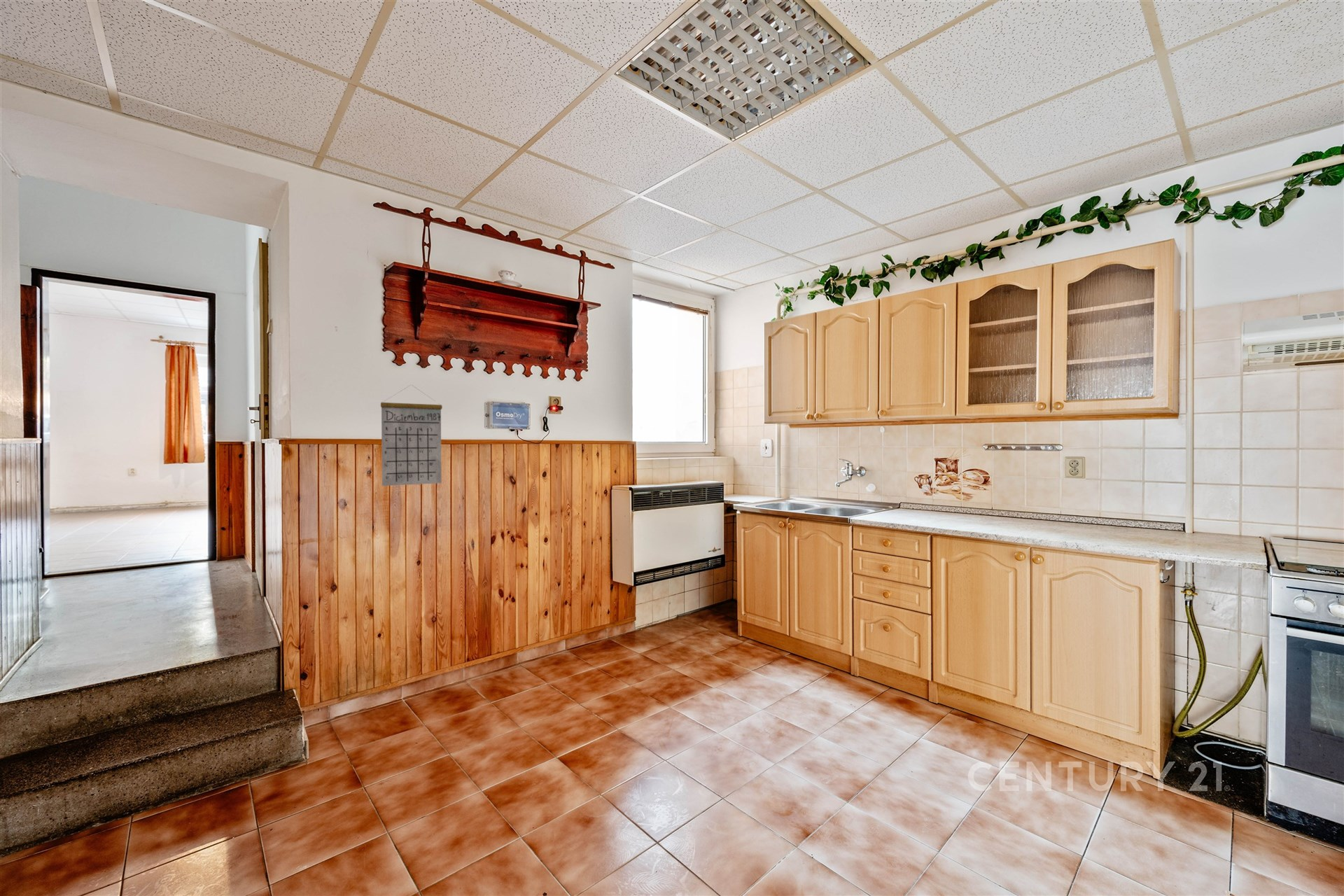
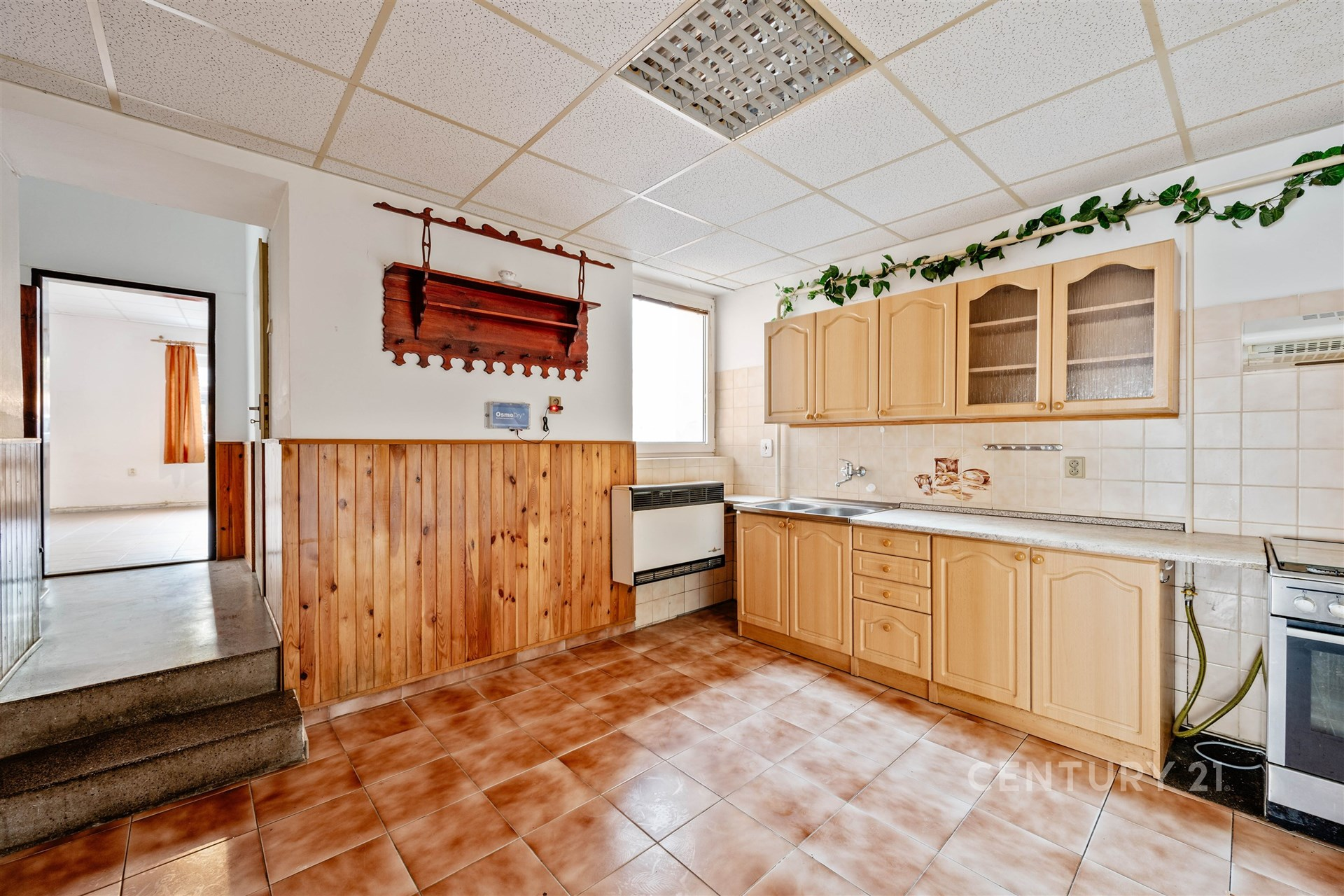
- calendar [380,385,443,486]
